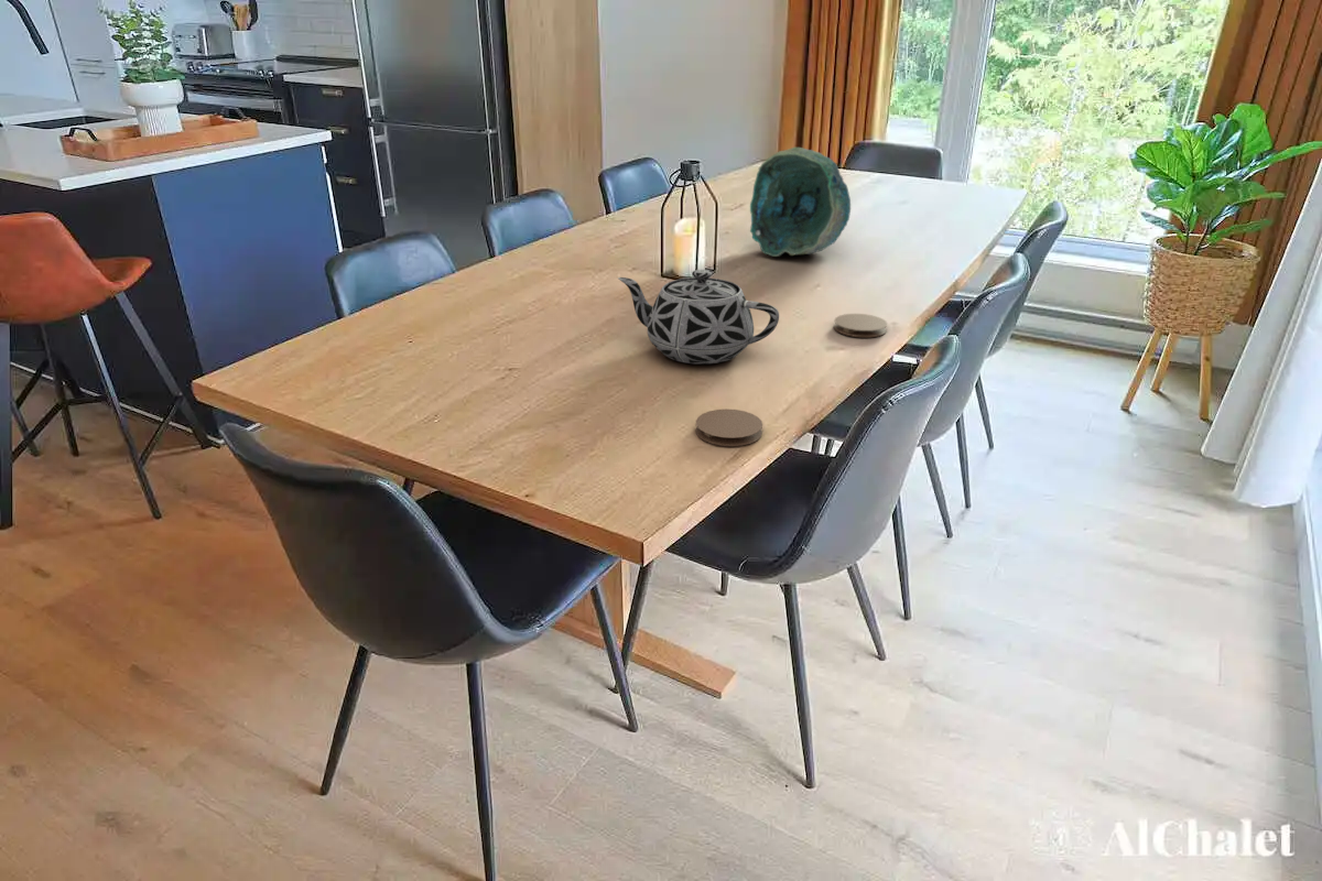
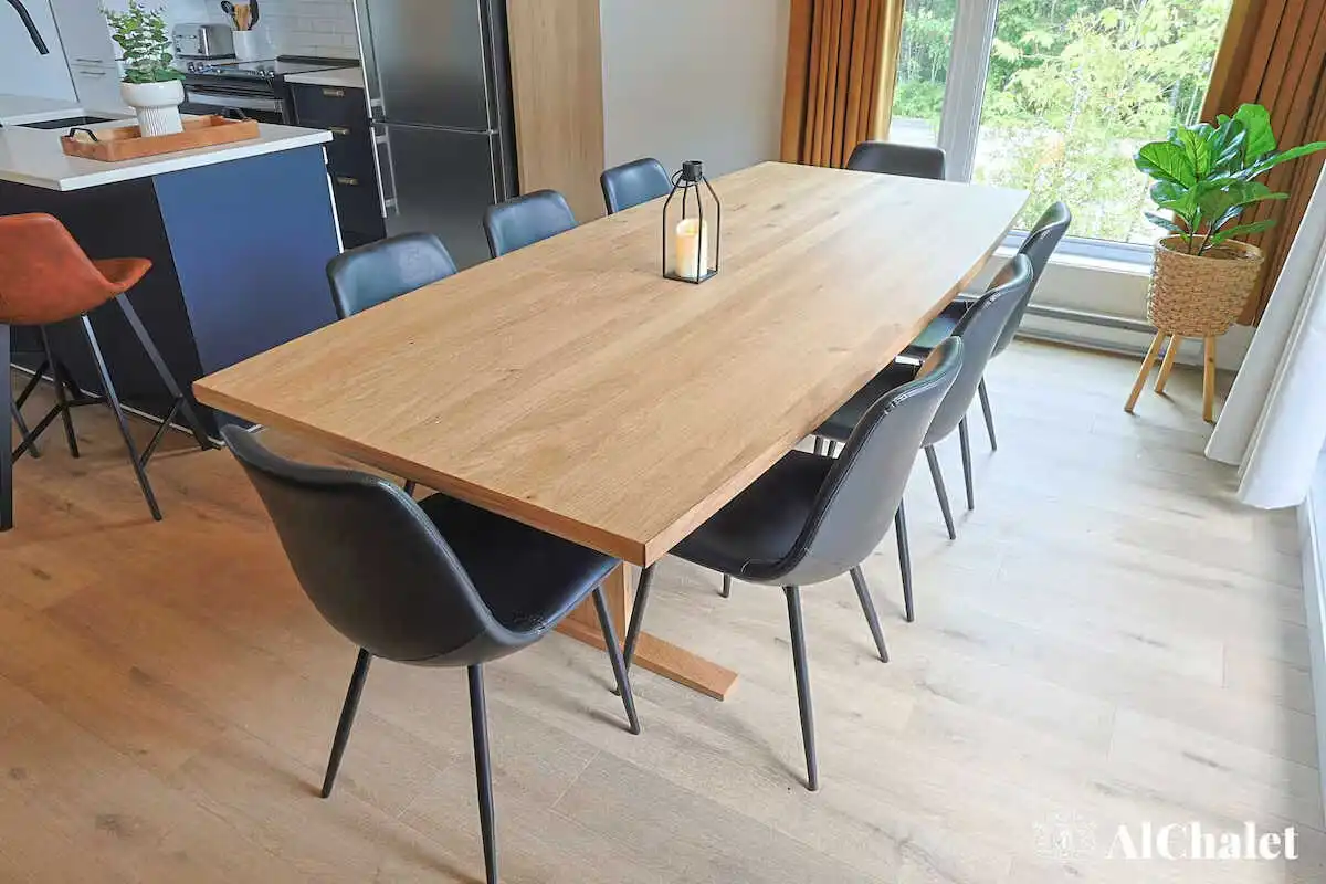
- decorative bowl [749,146,852,258]
- teapot [617,269,780,366]
- coaster [833,313,889,338]
- coaster [694,407,763,447]
